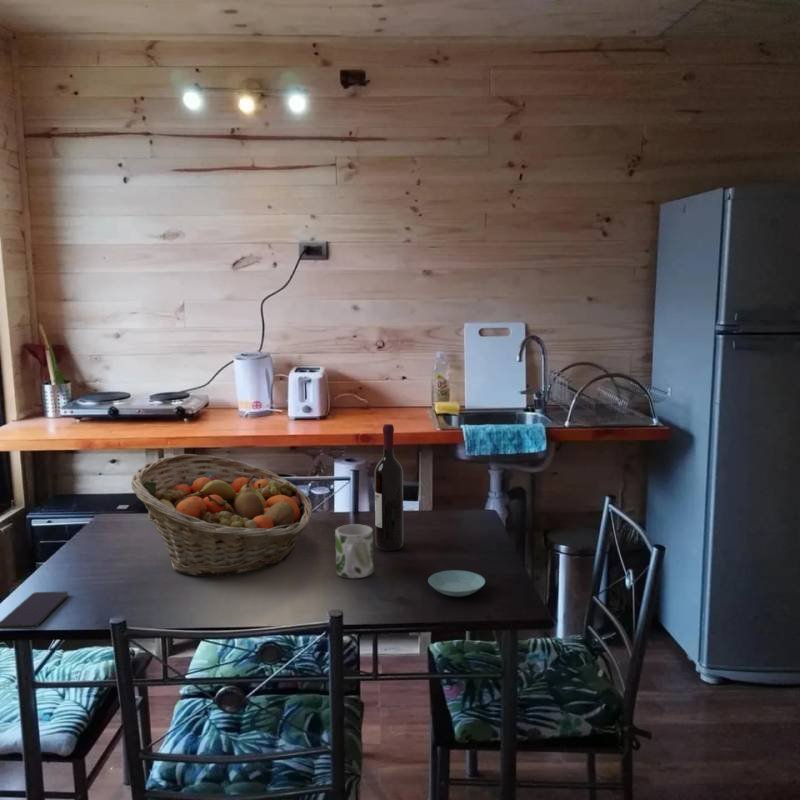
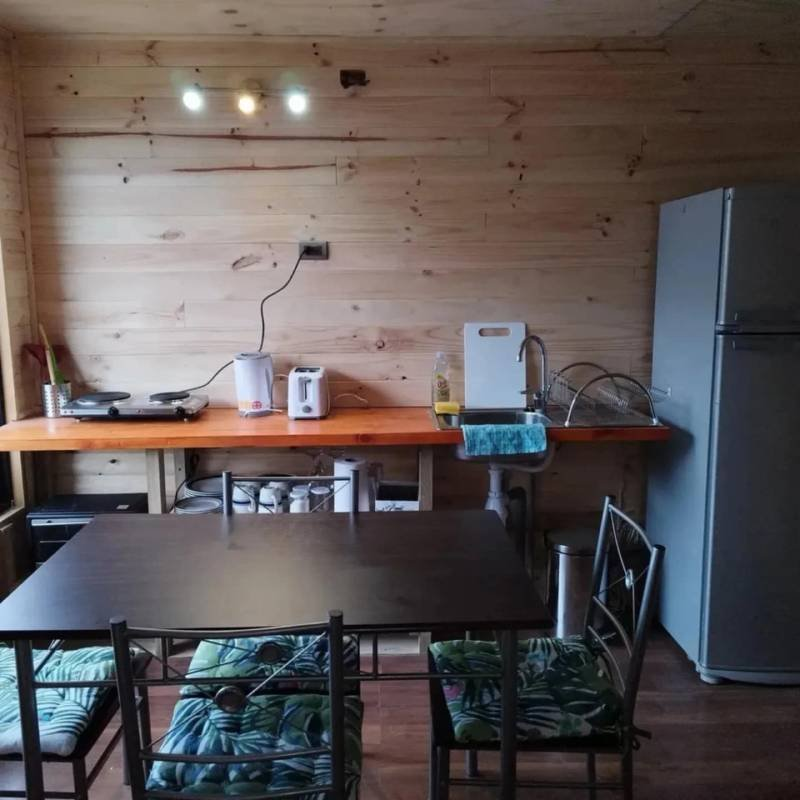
- mug [334,523,374,579]
- wine bottle [374,423,404,551]
- fruit basket [130,453,314,577]
- saucer [427,569,486,598]
- smartphone [0,590,69,631]
